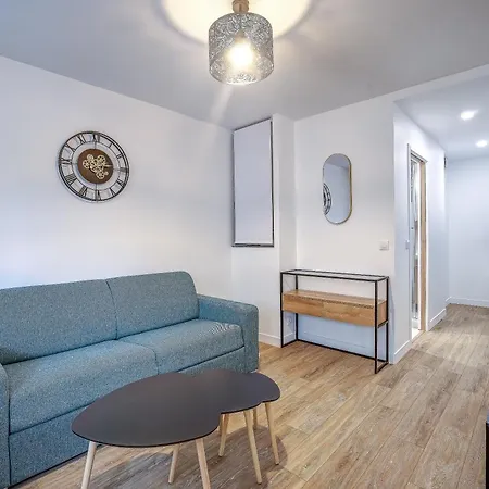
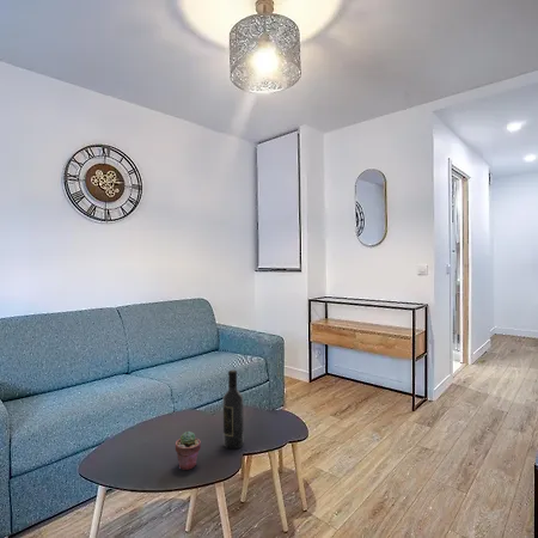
+ wine bottle [222,369,245,450]
+ potted succulent [175,430,202,471]
